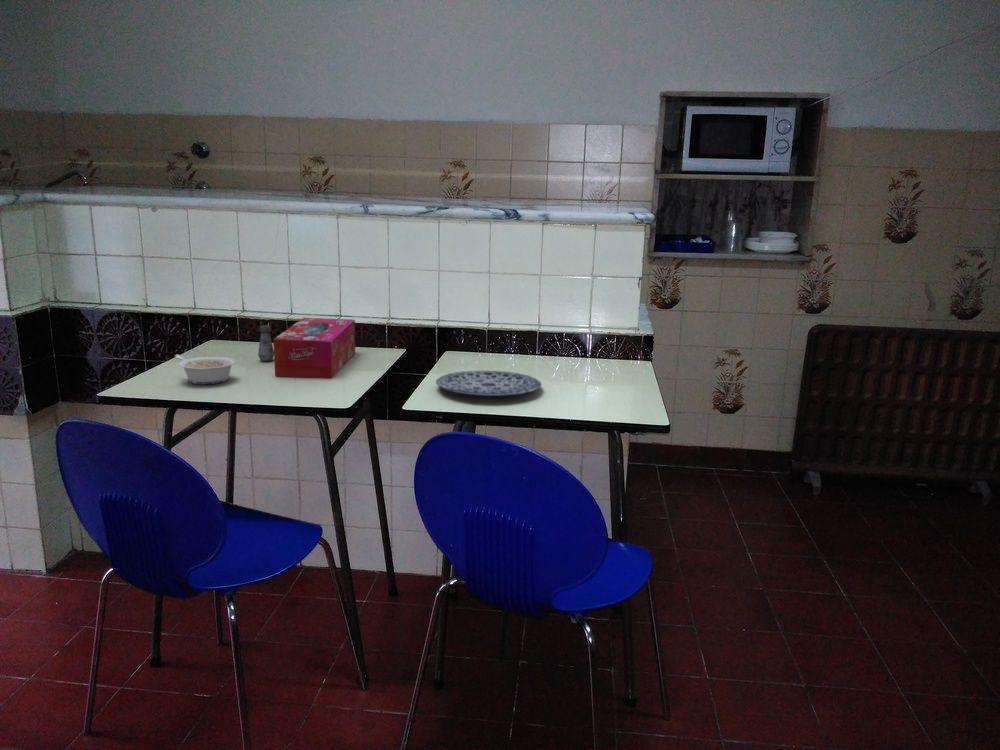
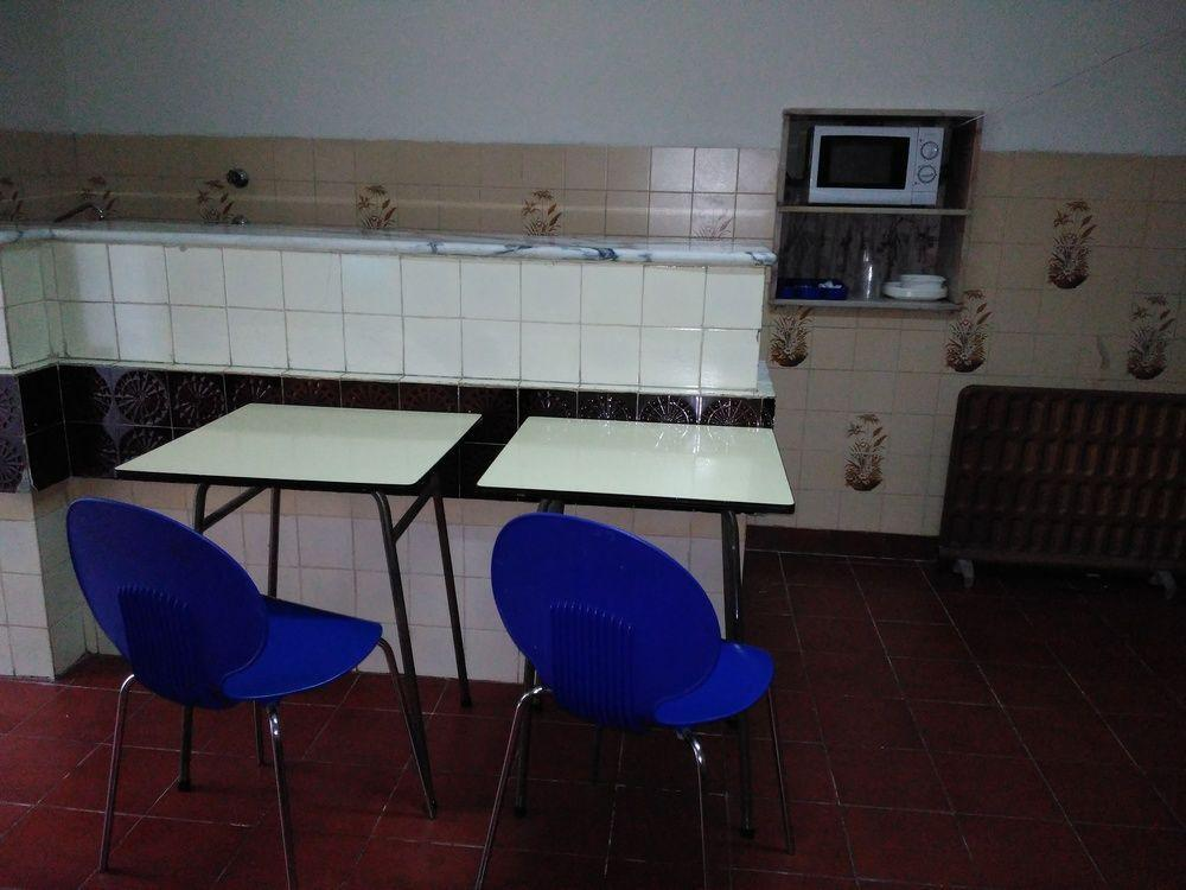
- legume [174,353,237,385]
- salt shaker [257,324,274,362]
- tissue box [272,317,356,379]
- plate [435,370,542,397]
